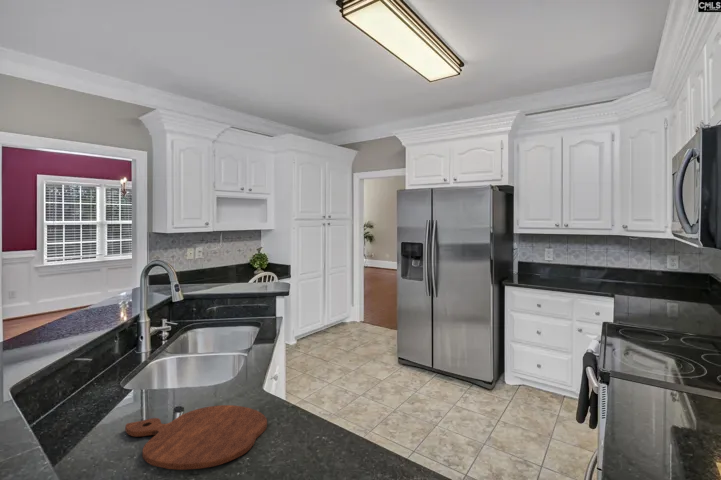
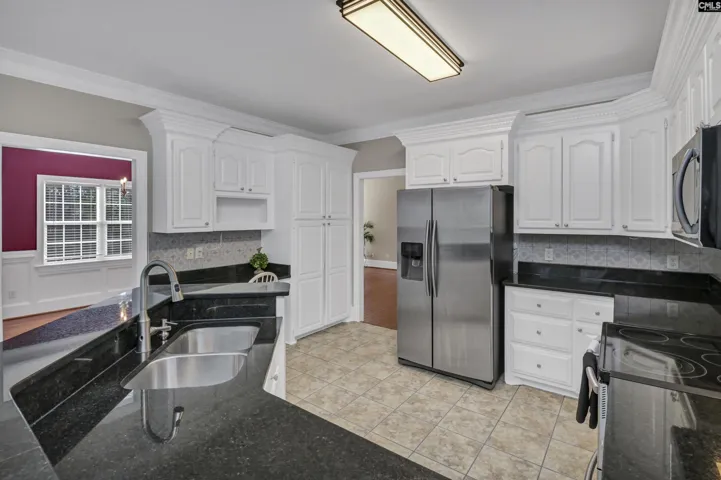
- cutting board [124,404,268,471]
